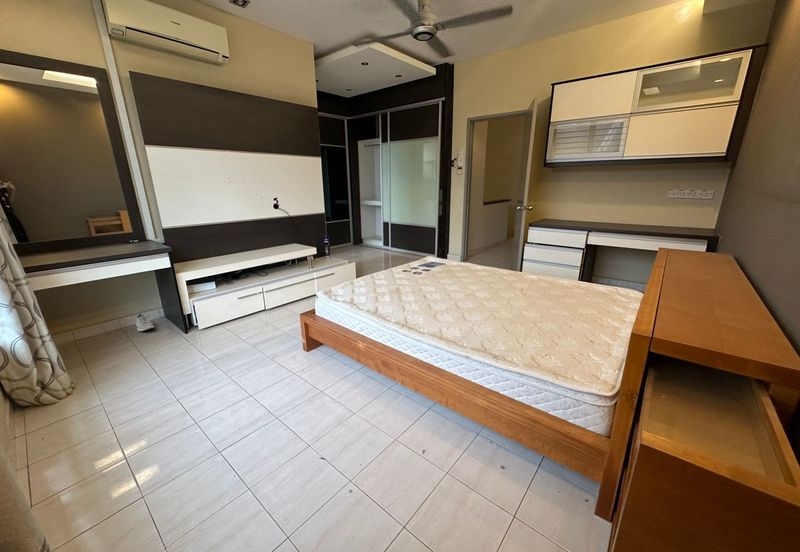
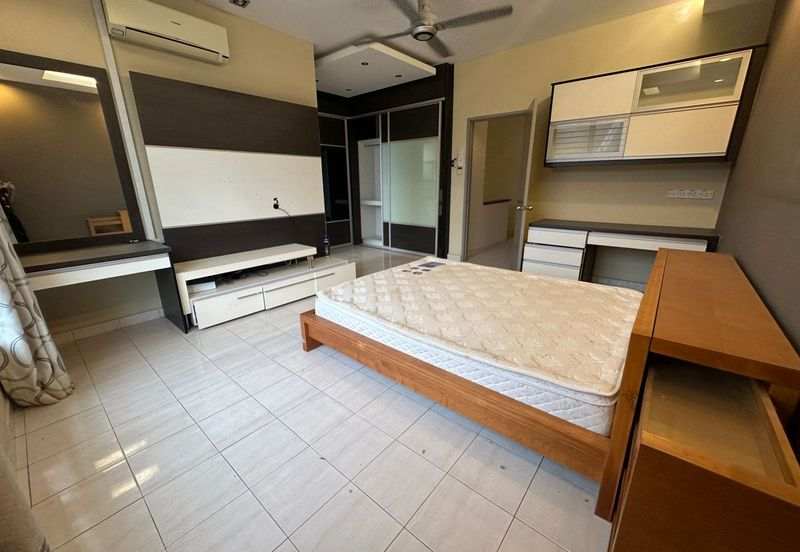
- sneaker [135,312,155,332]
